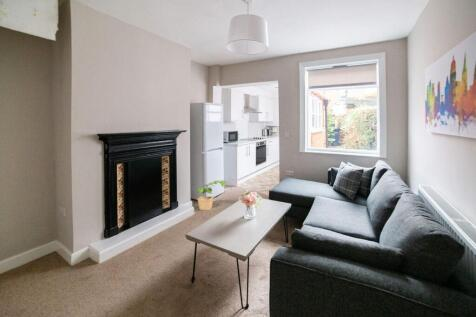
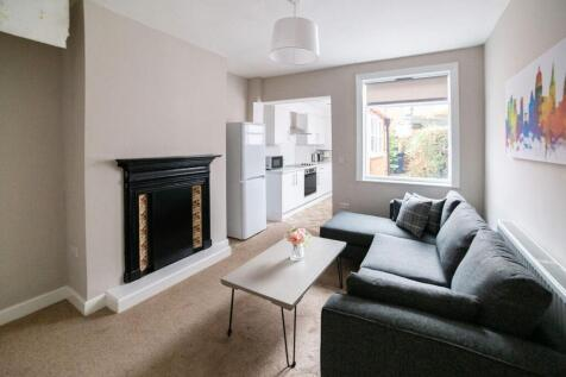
- potted plant [196,179,227,211]
